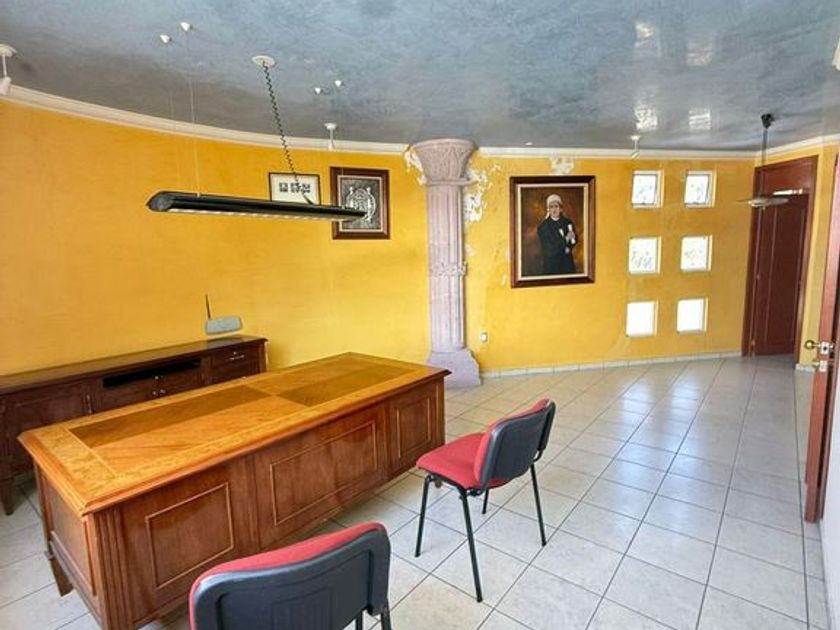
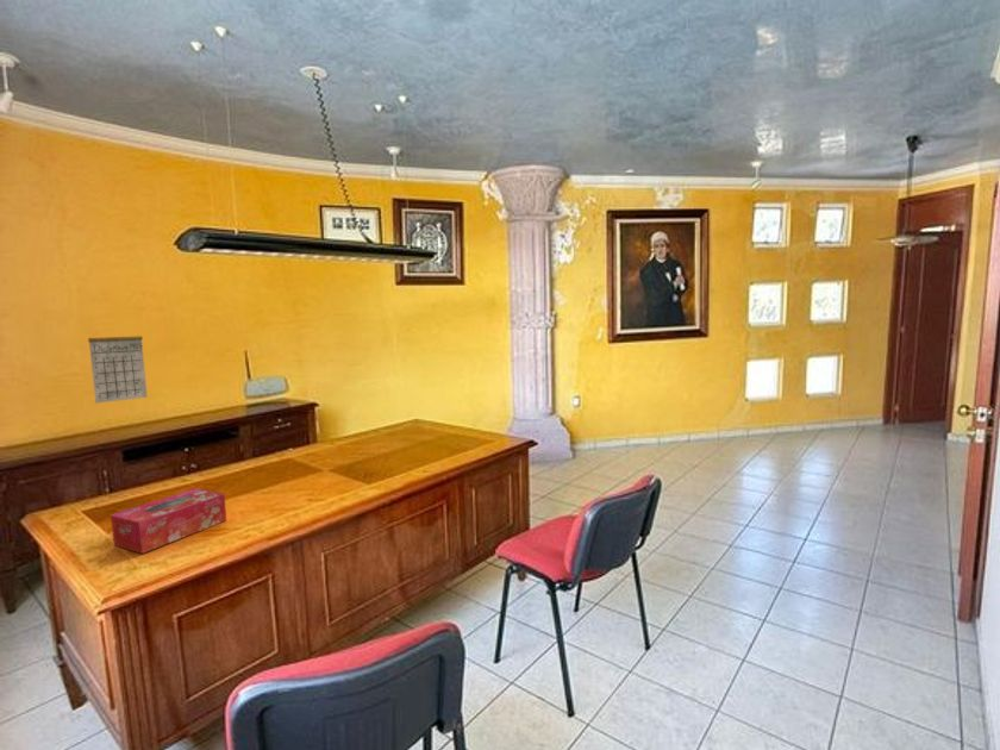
+ calendar [87,332,149,405]
+ tissue box [110,487,227,555]
